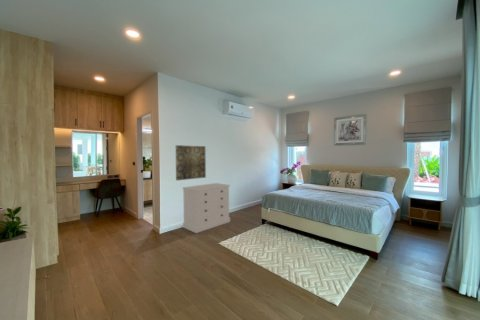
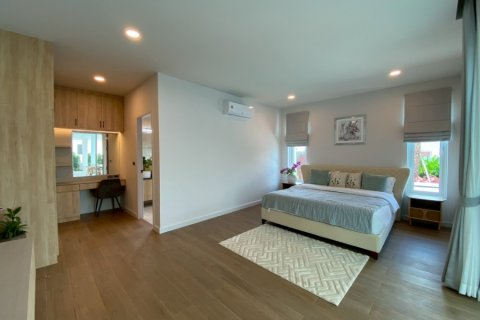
- dresser [181,182,231,234]
- wall art [175,144,207,181]
